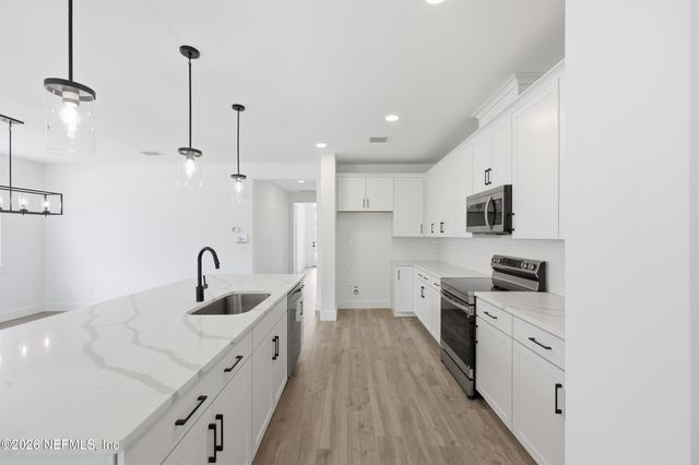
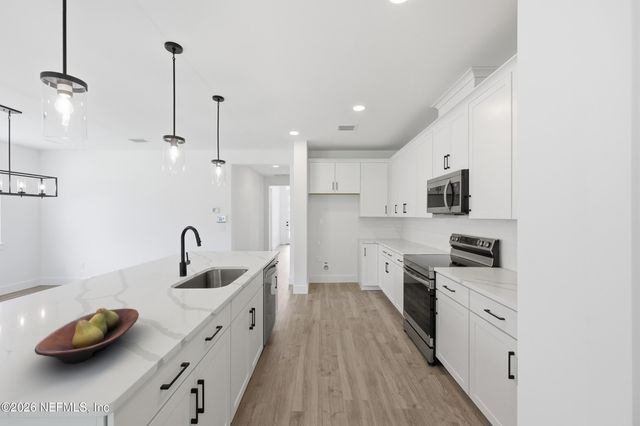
+ fruit bowl [34,307,140,364]
